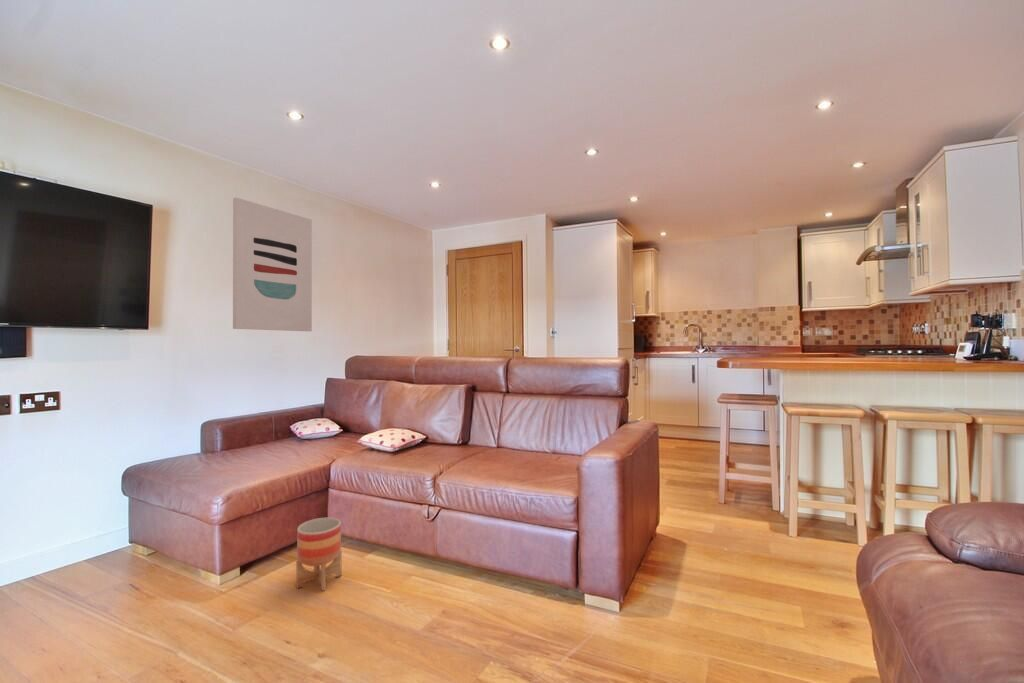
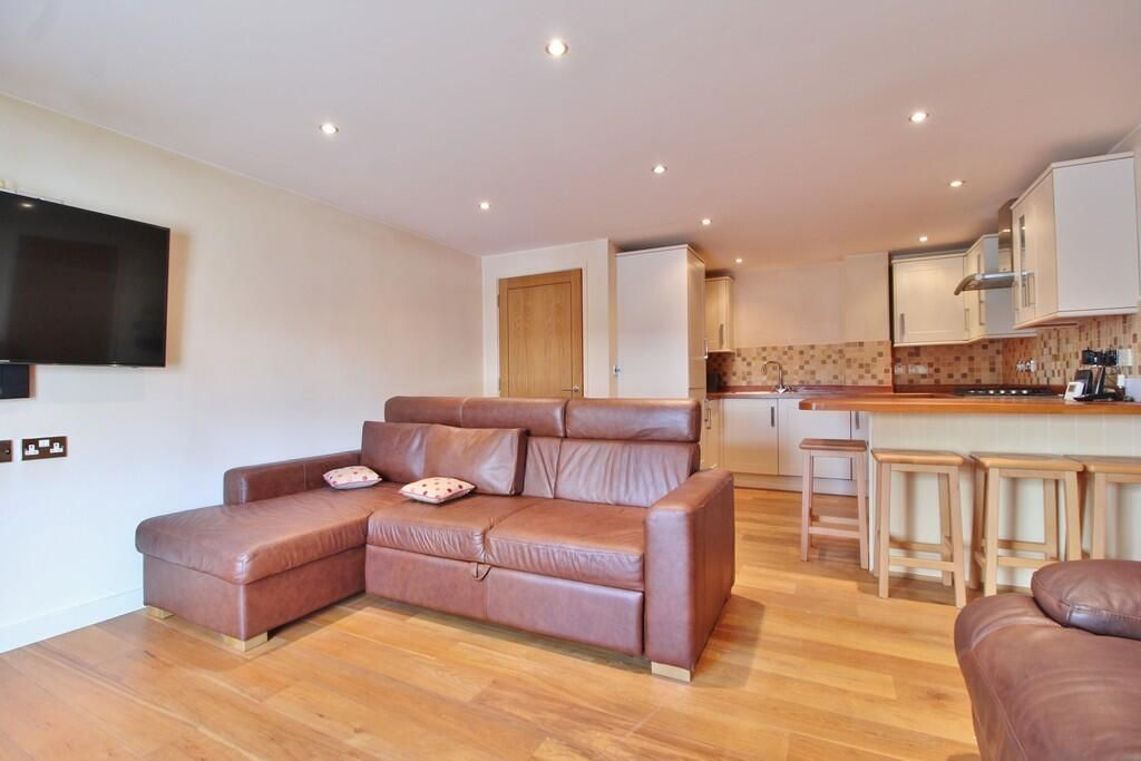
- planter [295,517,343,592]
- wall art [232,197,313,332]
